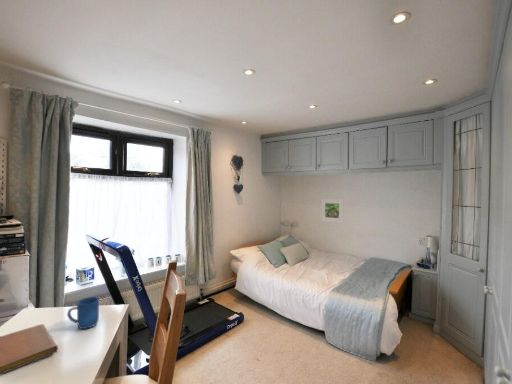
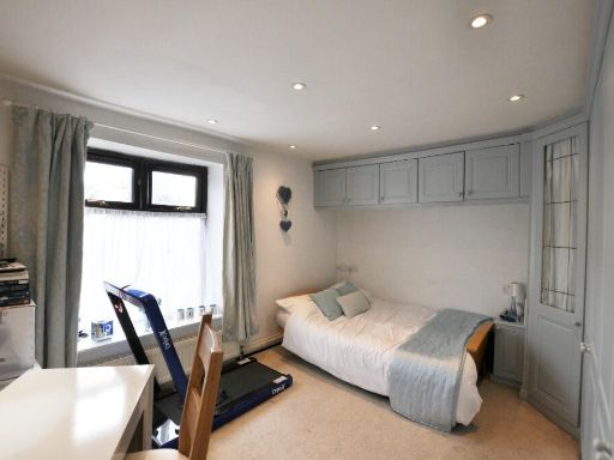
- notebook [0,323,59,375]
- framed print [320,198,344,224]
- mug [66,296,100,330]
